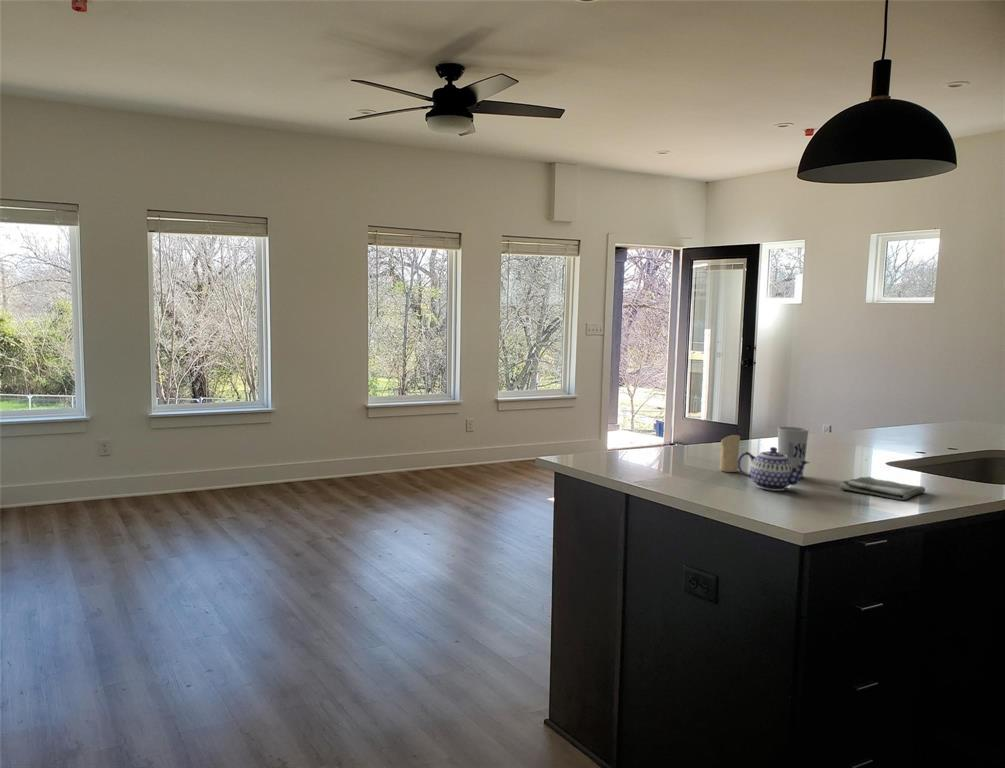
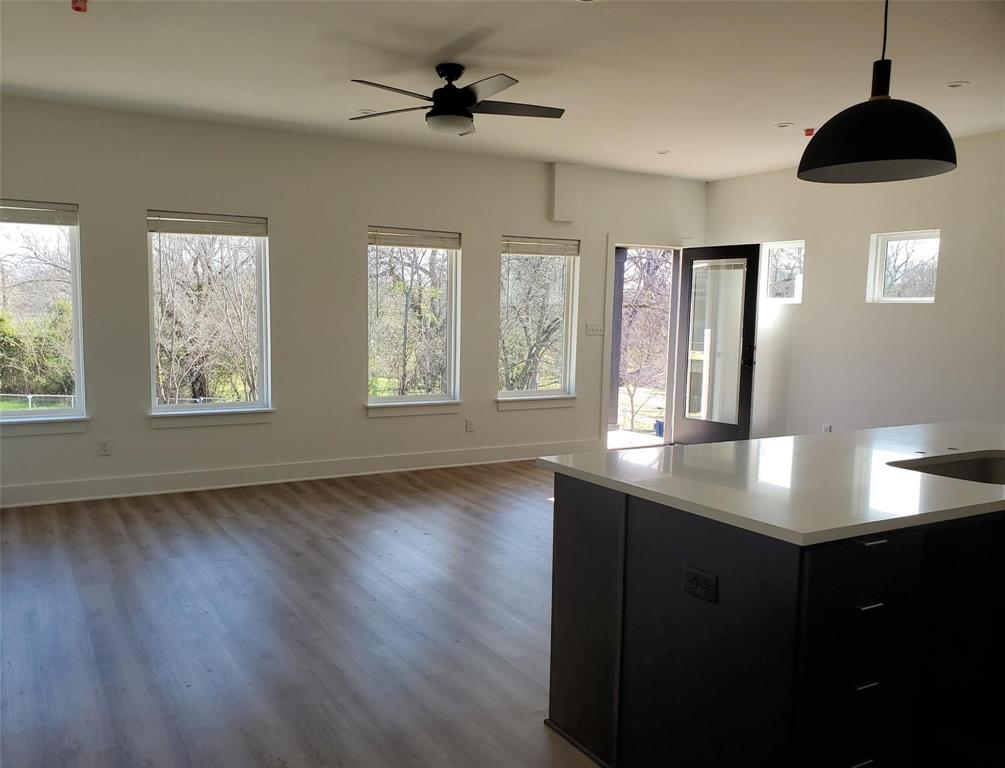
- candle [719,434,741,473]
- cup [777,426,810,478]
- dish towel [839,476,926,501]
- teapot [738,446,811,492]
